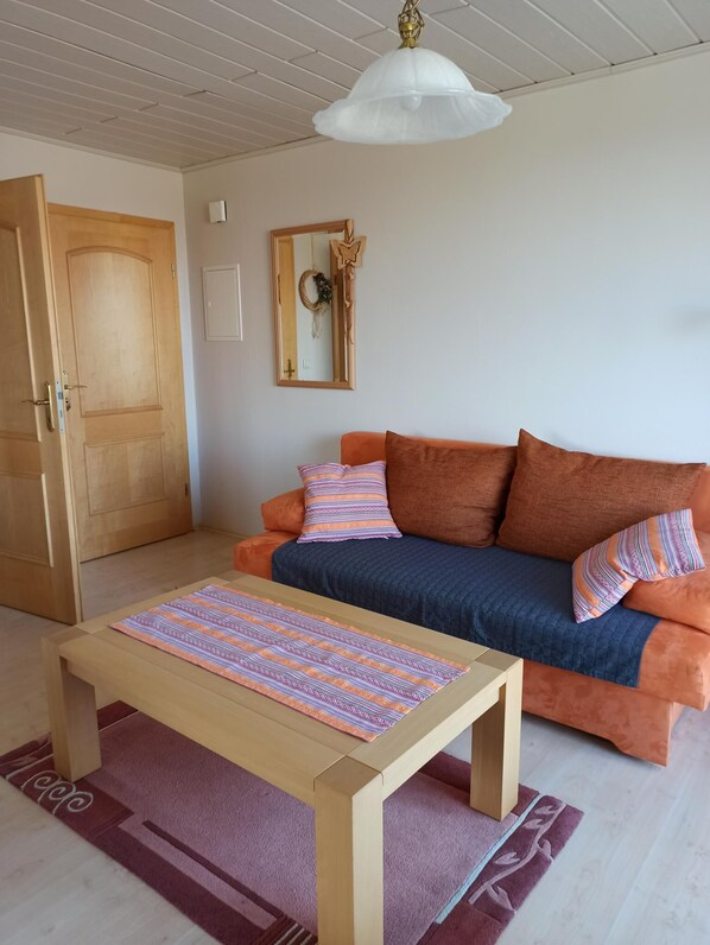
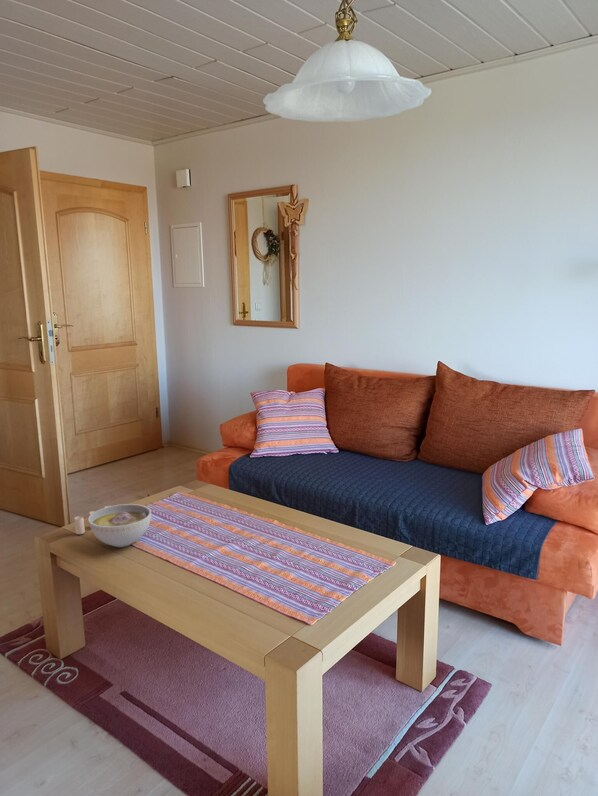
+ toilet paper roll [74,505,111,535]
+ bowl [87,503,152,548]
